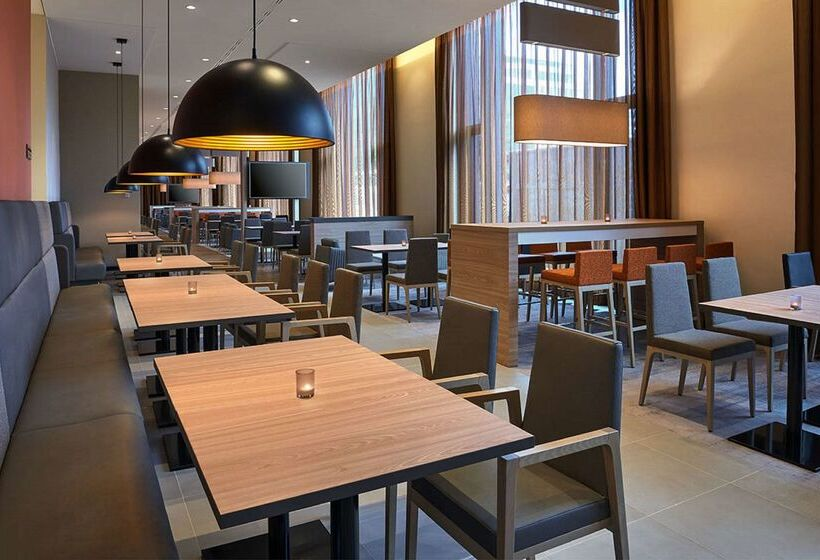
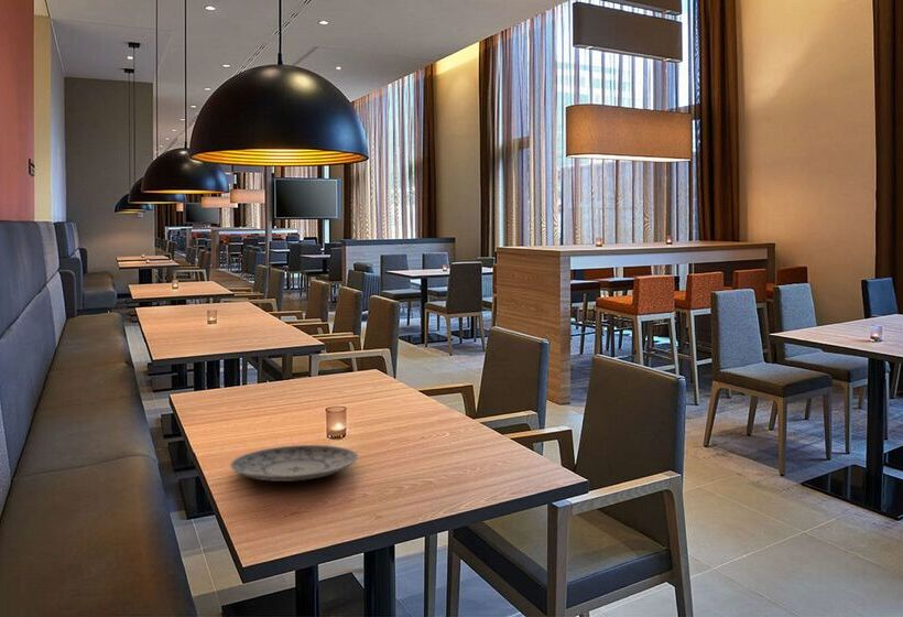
+ plate [229,444,359,483]
